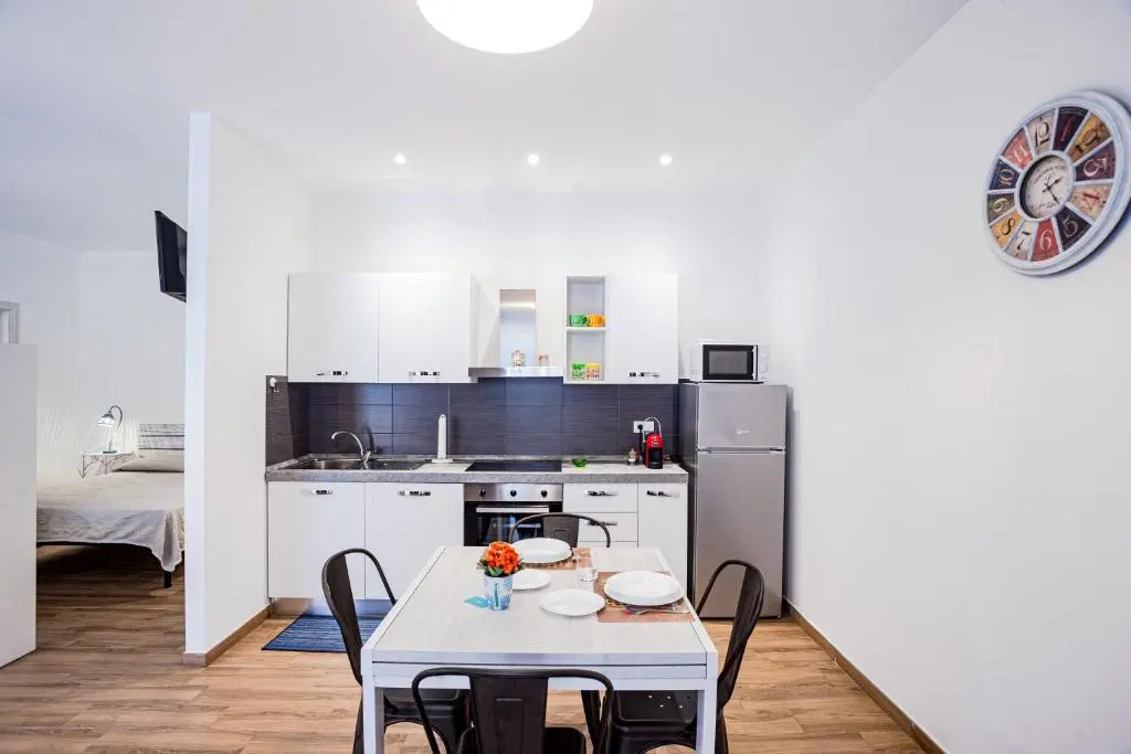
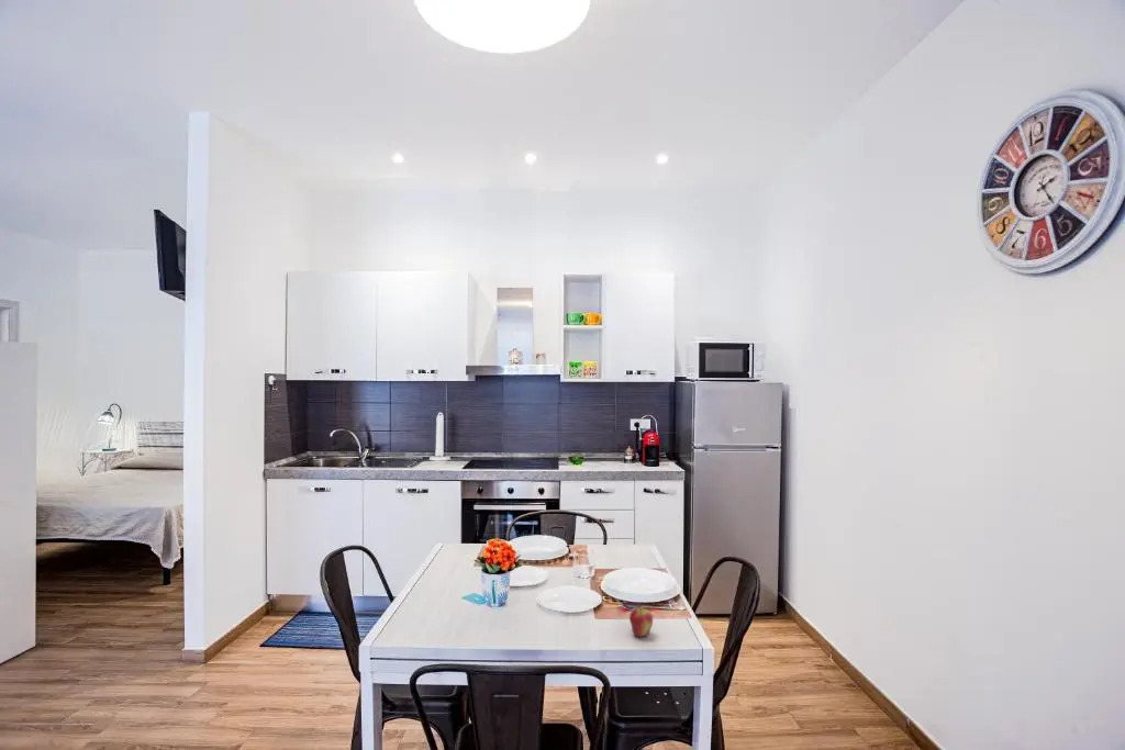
+ fruit [628,602,654,638]
